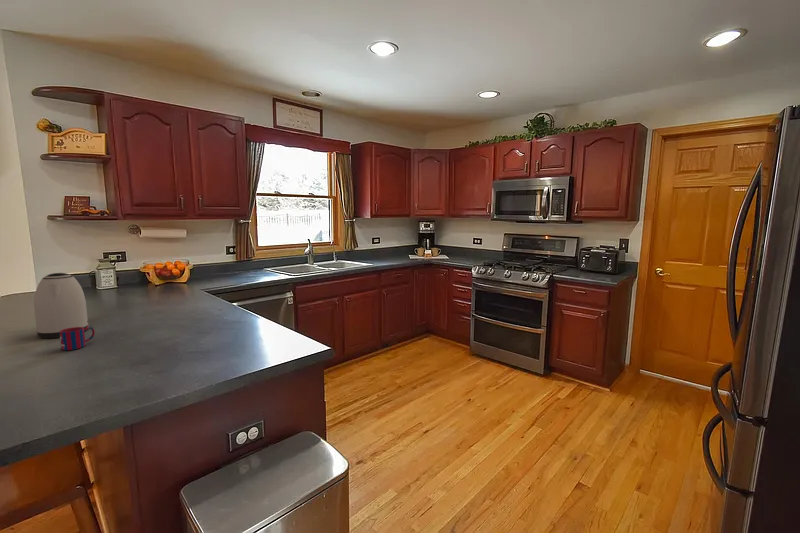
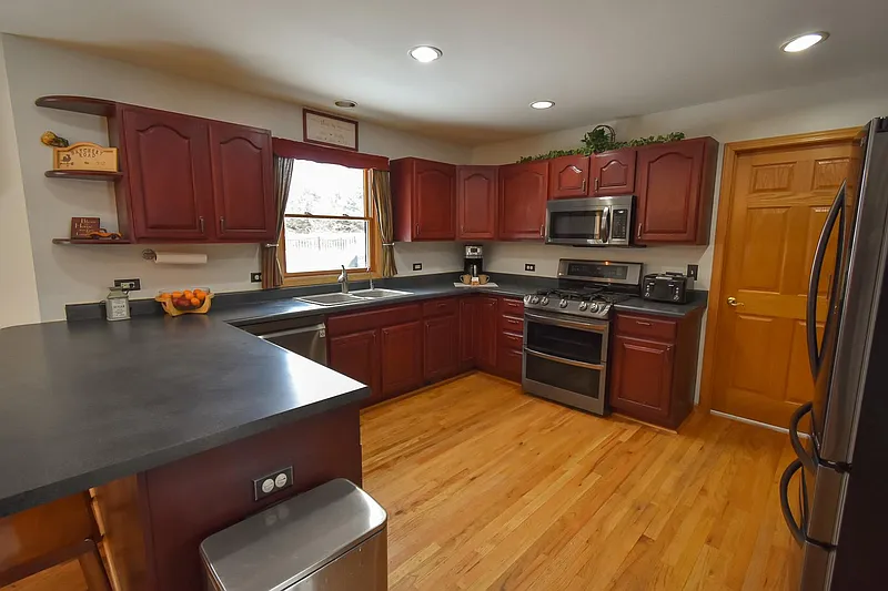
- kettle [33,272,89,339]
- mug [59,326,96,351]
